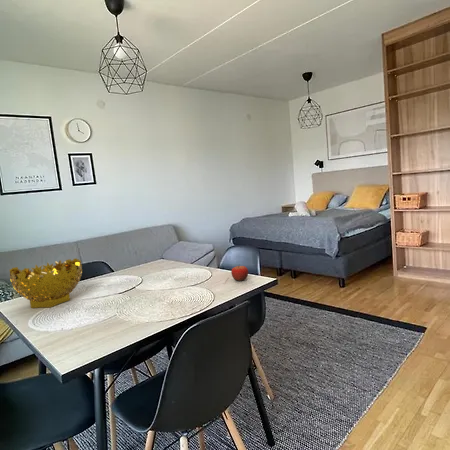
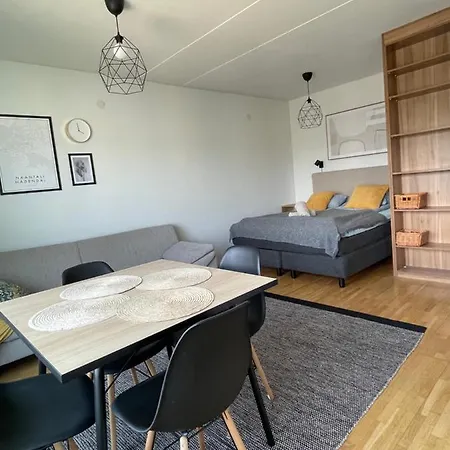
- fruit [230,263,249,282]
- decorative bowl [9,257,83,309]
